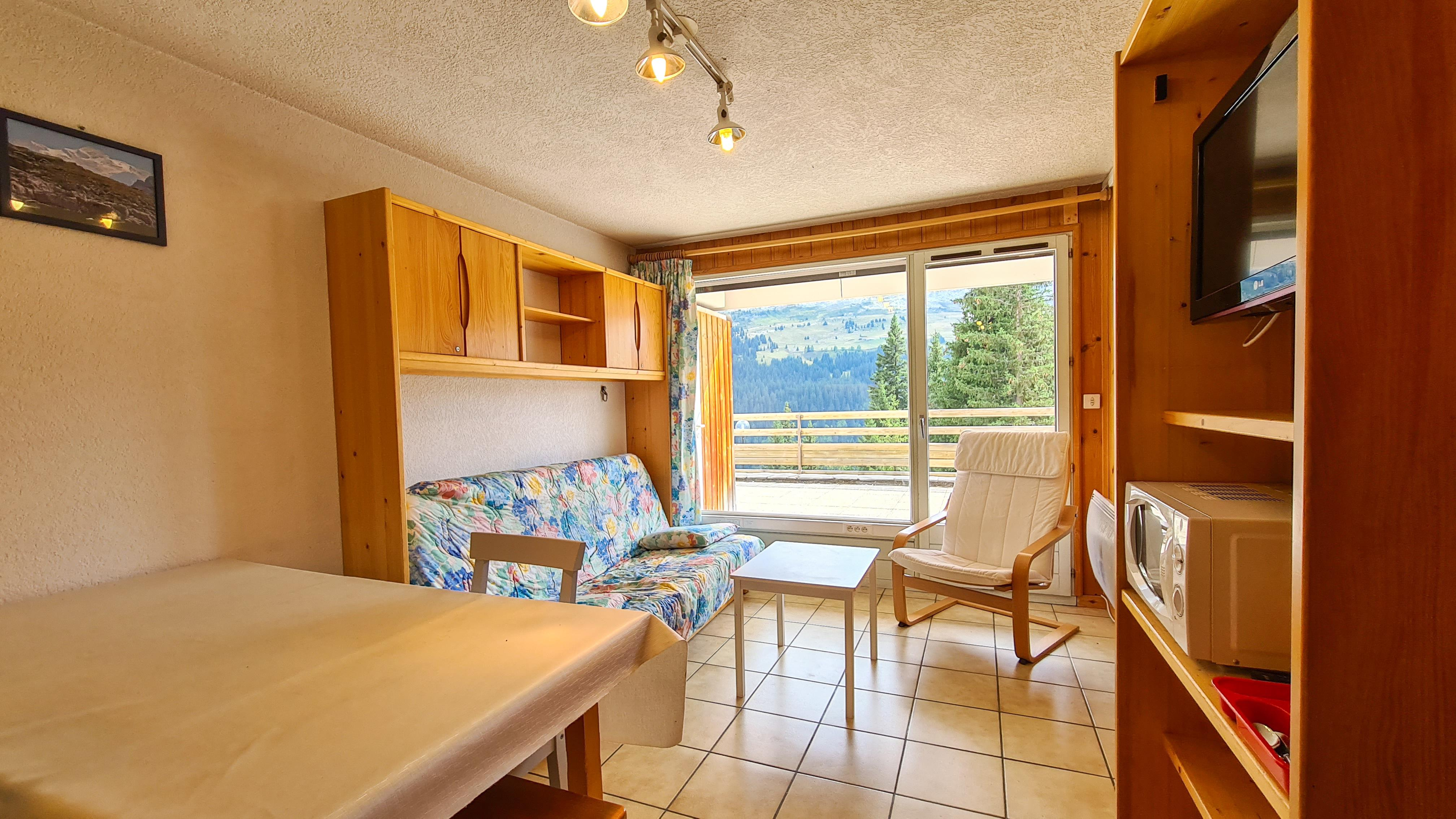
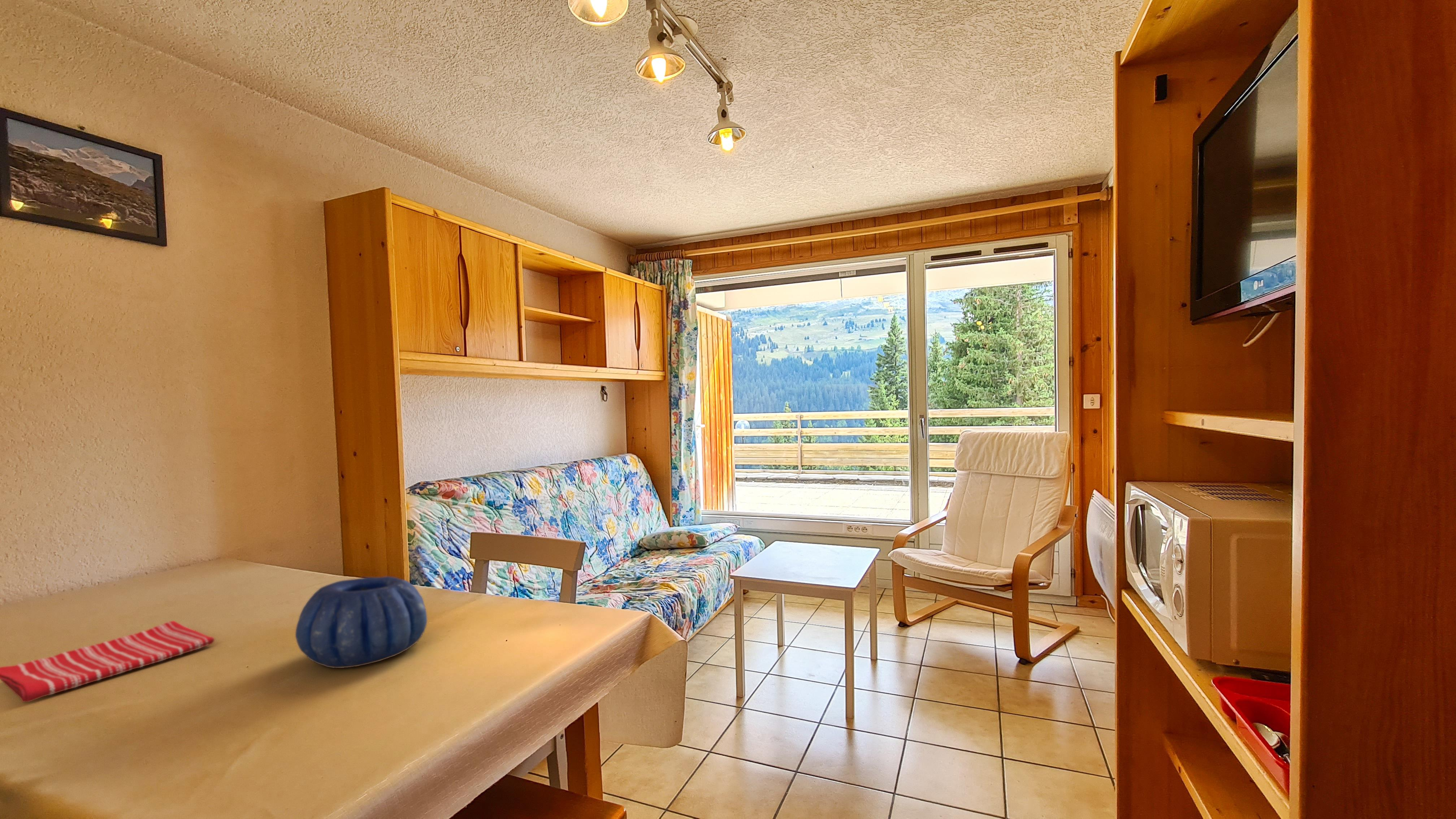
+ decorative bowl [295,576,428,668]
+ dish towel [0,621,215,703]
